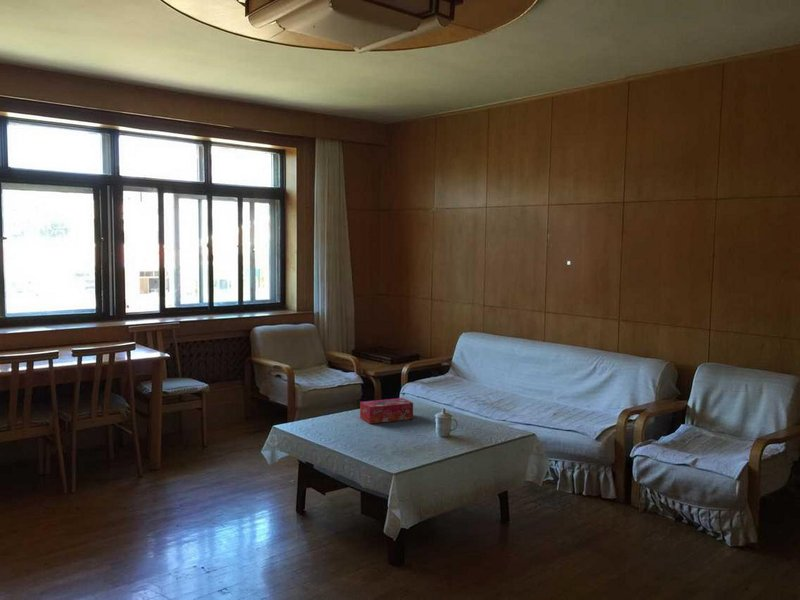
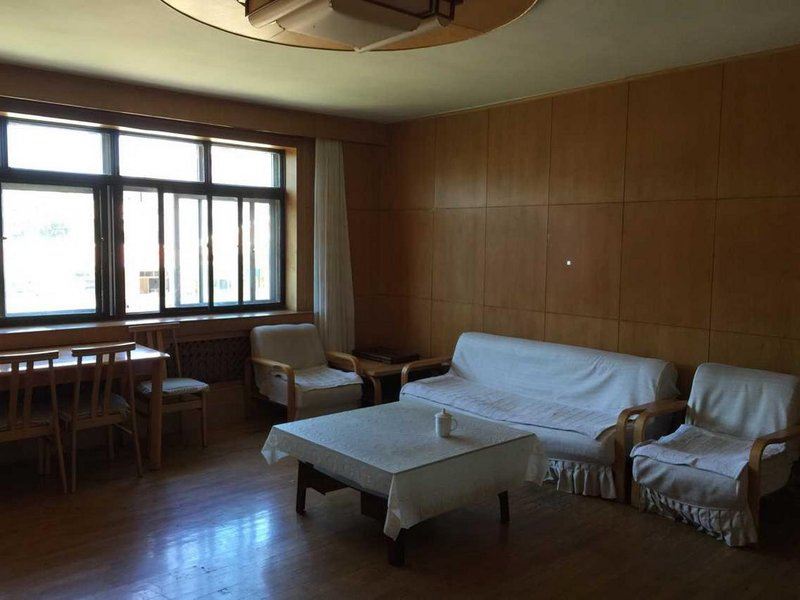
- tissue box [359,397,414,425]
